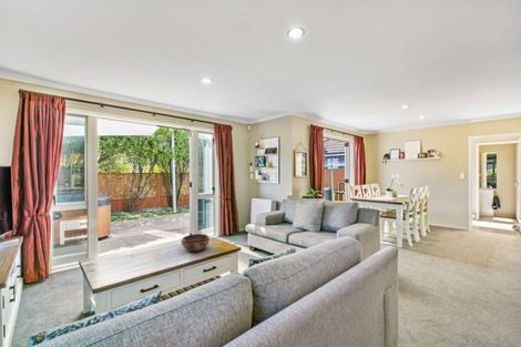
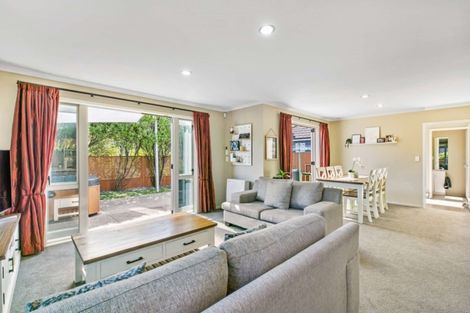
- decorative bowl [181,233,211,253]
